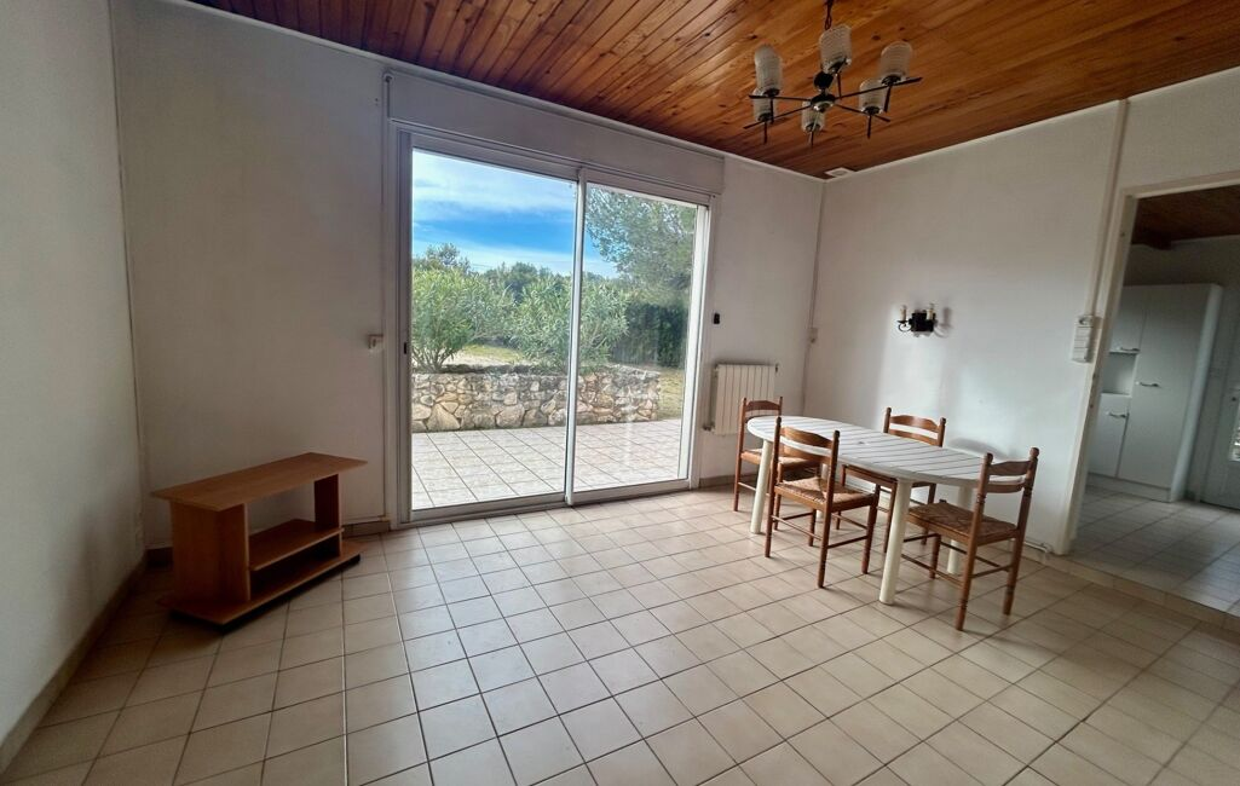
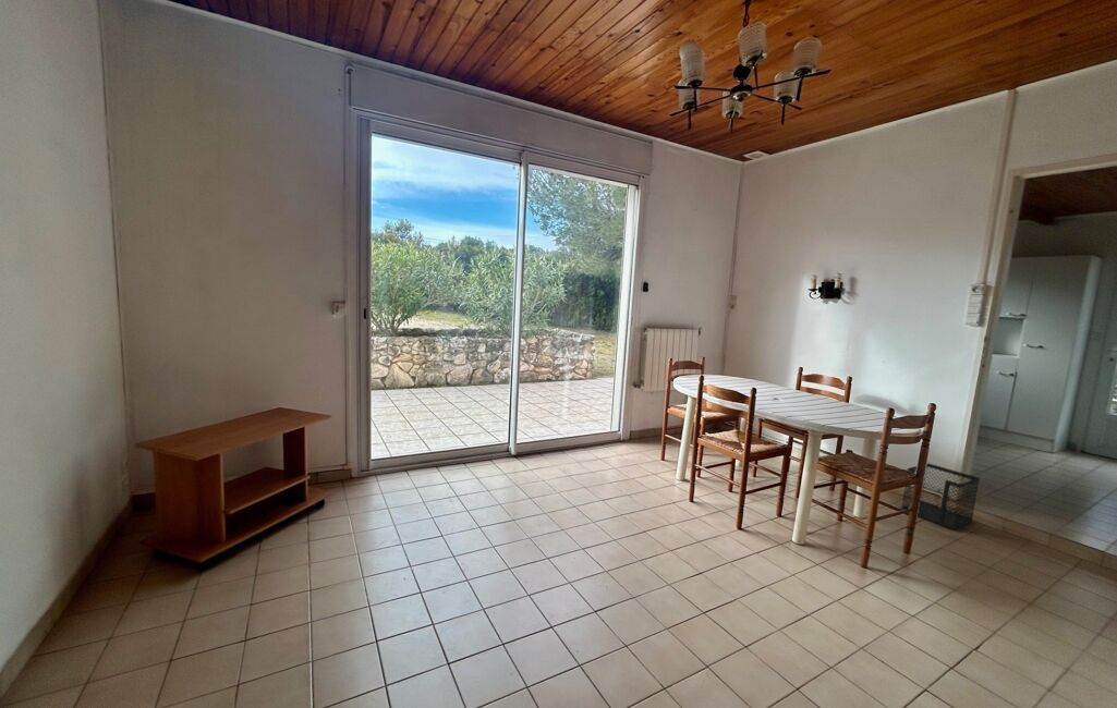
+ wastebasket [900,462,981,530]
